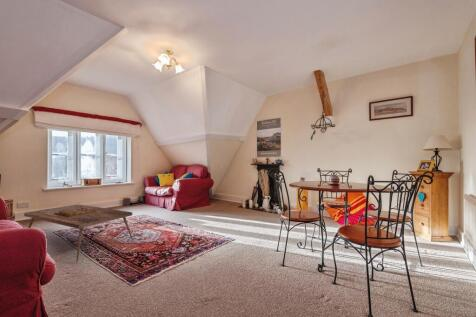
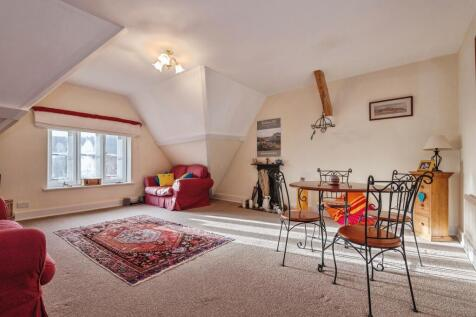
- coffee table [23,203,134,264]
